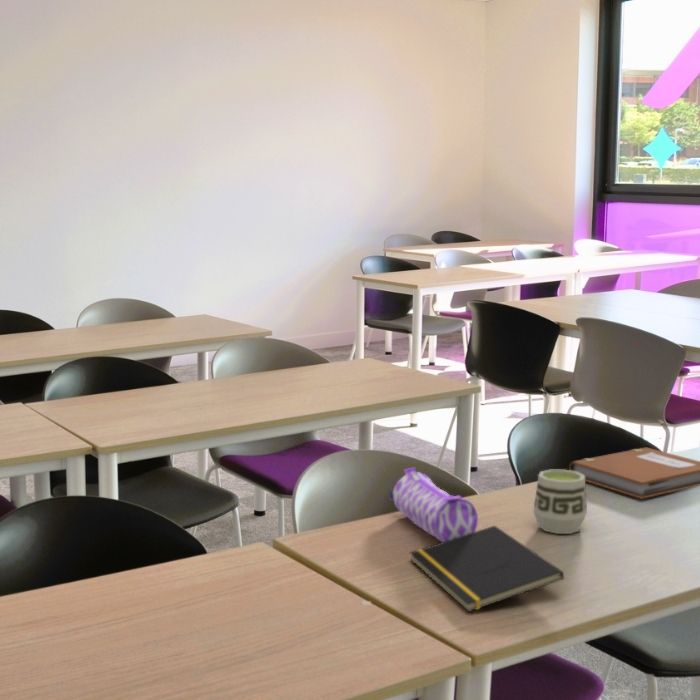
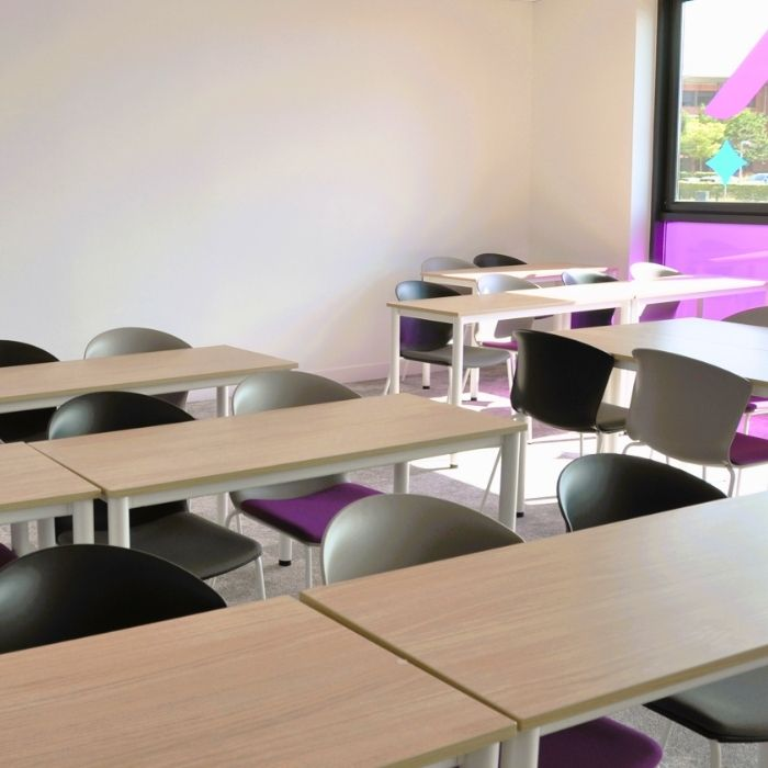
- pencil case [388,467,479,543]
- notebook [568,447,700,500]
- cup [532,469,588,535]
- notepad [409,525,565,613]
